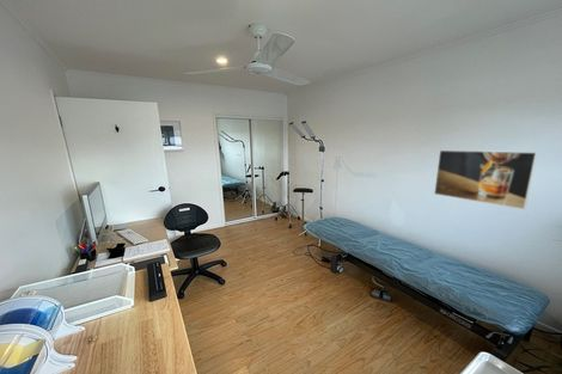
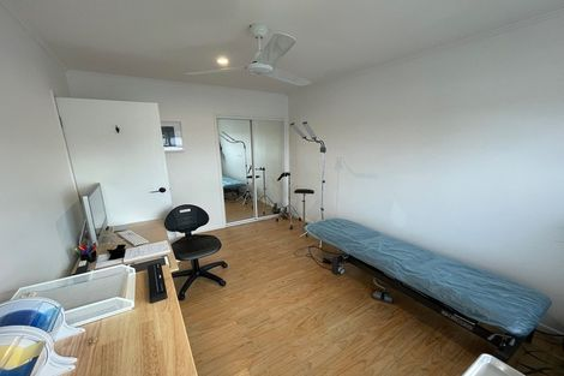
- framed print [433,149,538,210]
